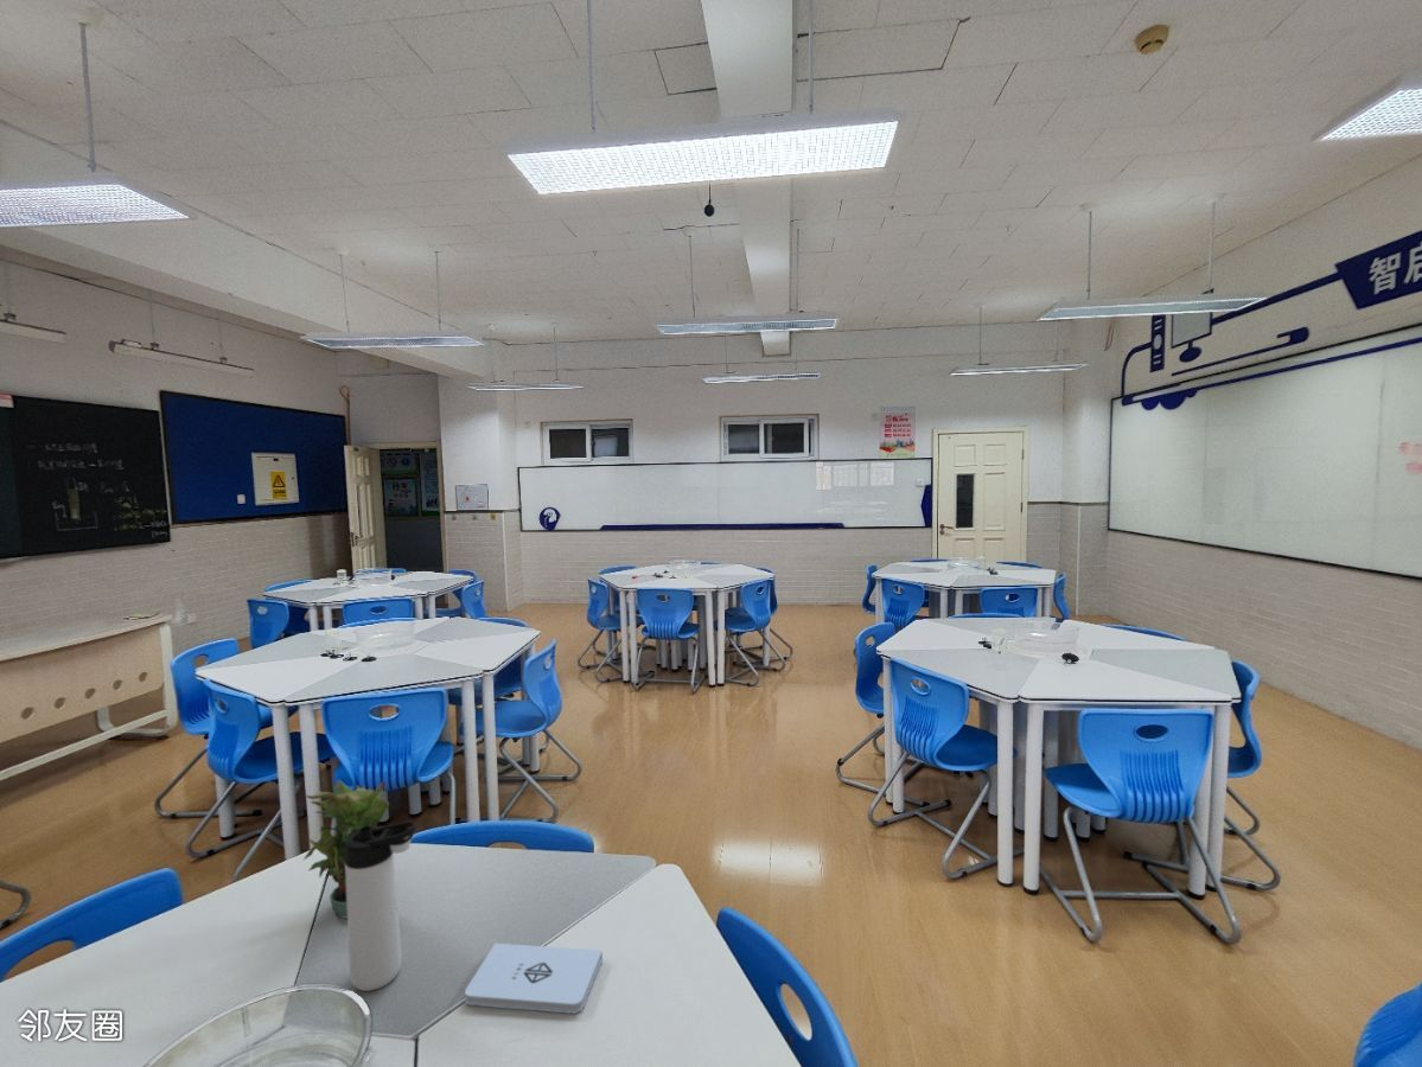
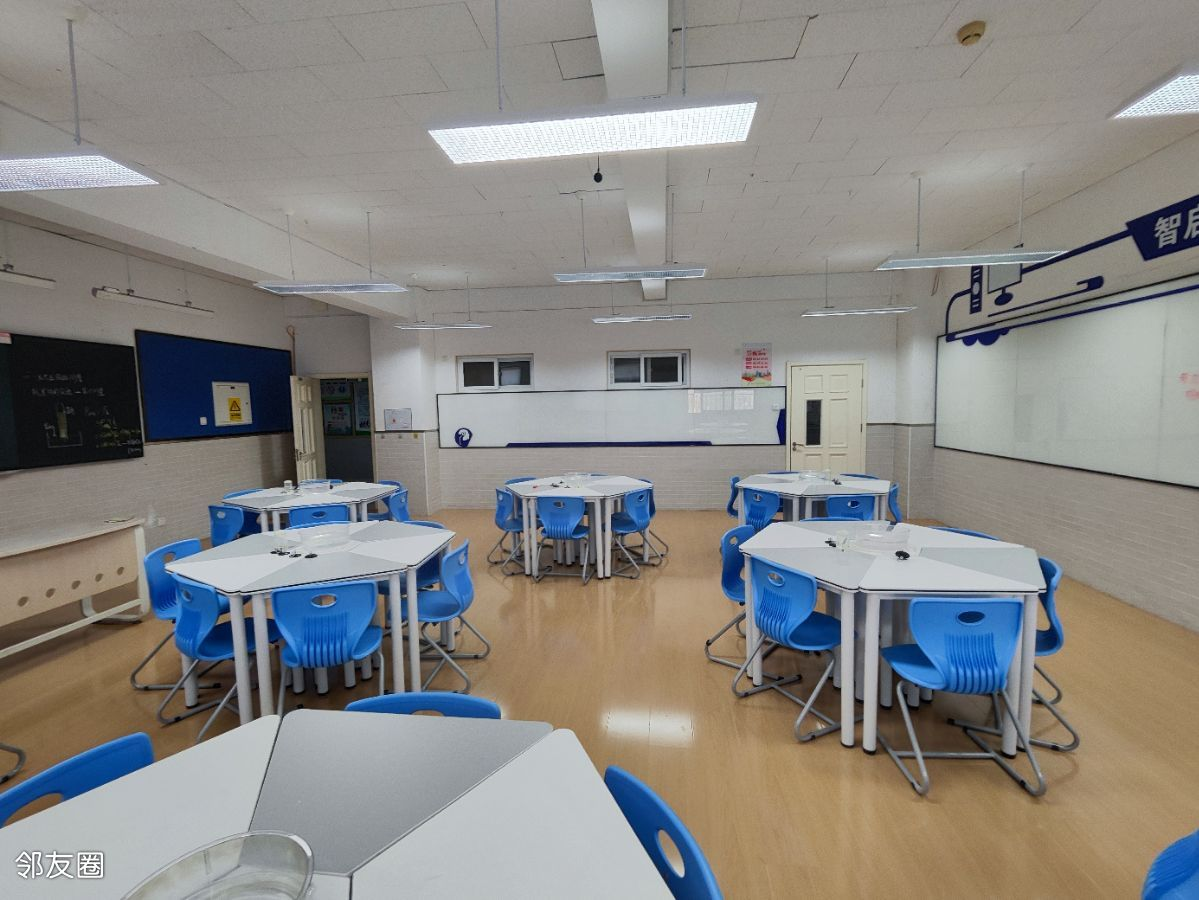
- thermos bottle [345,820,417,992]
- notepad [464,943,604,1015]
- potted plant [302,779,390,920]
